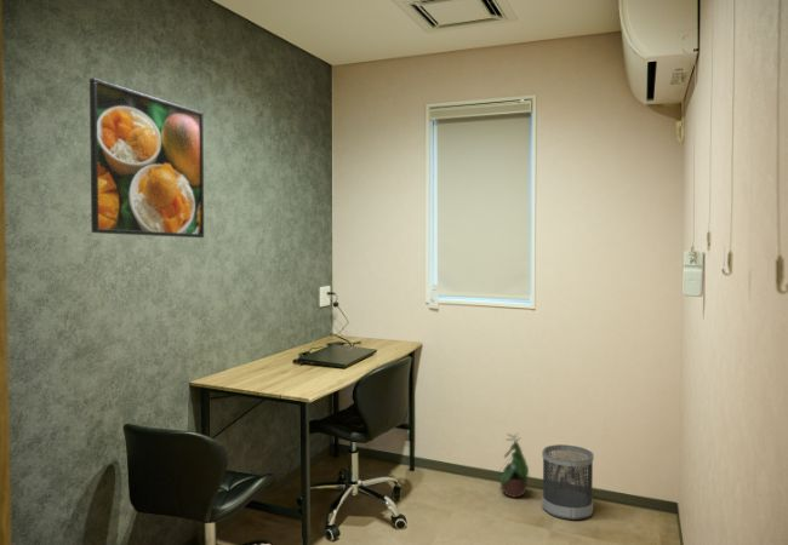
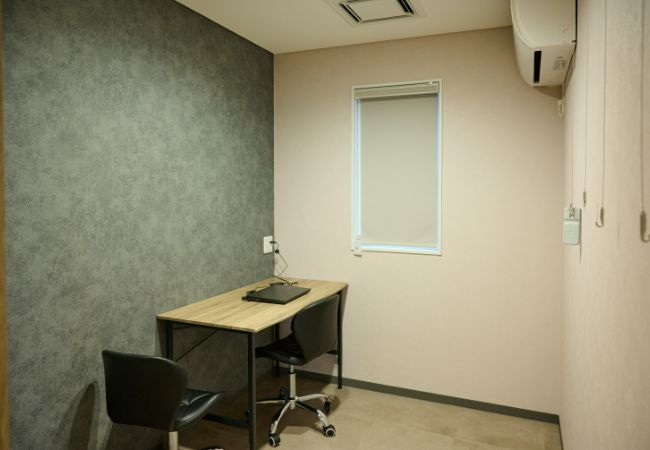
- wastebasket [541,443,595,521]
- potted plant [497,432,531,499]
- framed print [88,78,205,239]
